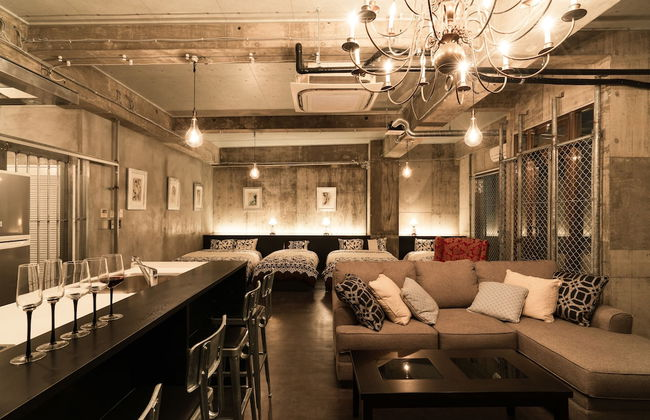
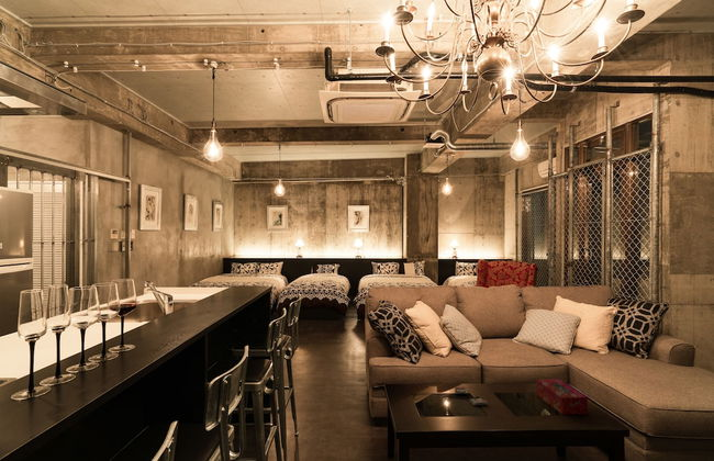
+ tissue box [535,378,589,416]
+ magazine [454,386,489,406]
